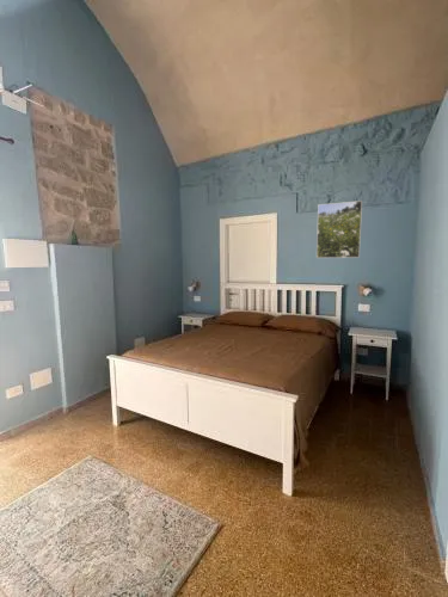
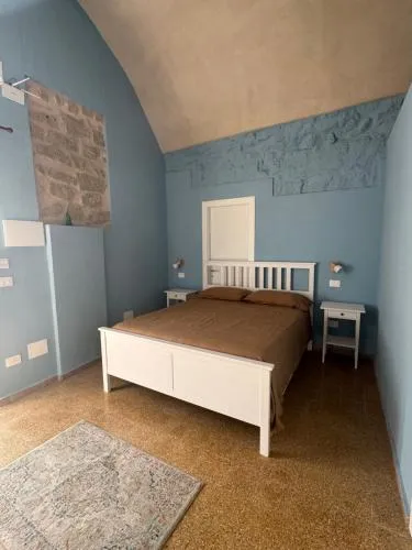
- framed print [315,199,363,259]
